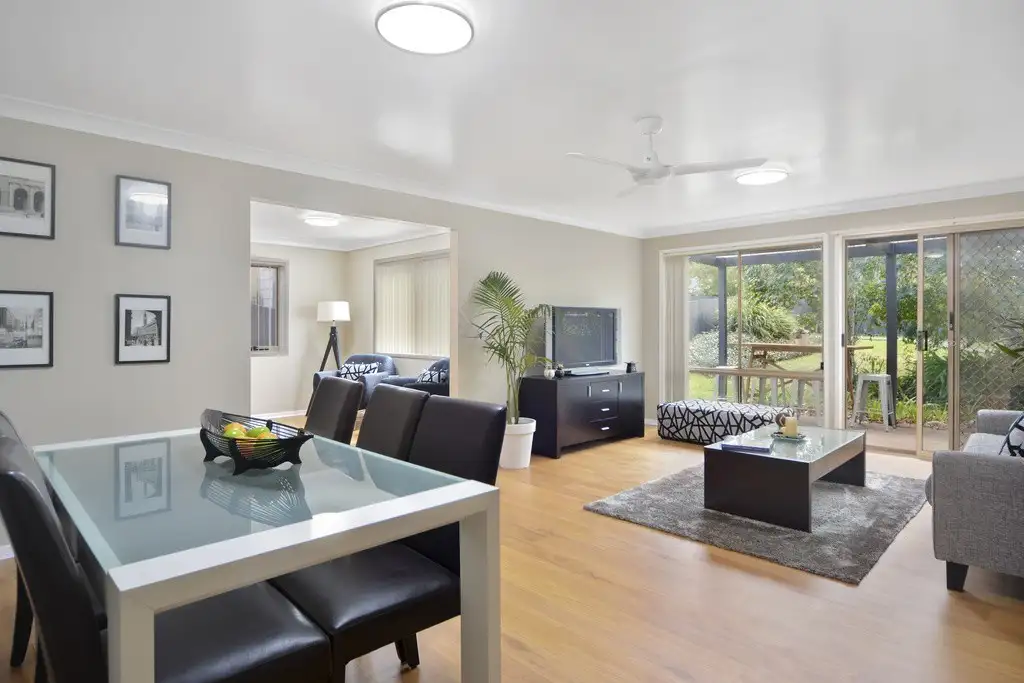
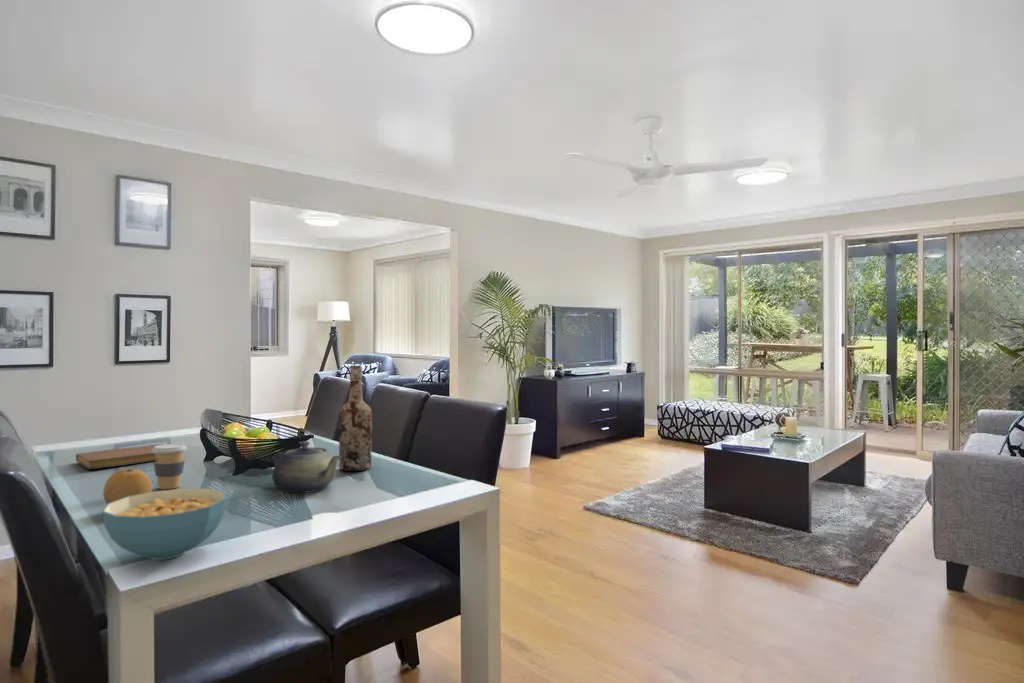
+ wine bottle [338,365,373,472]
+ cereal bowl [101,487,227,561]
+ coffee cup [152,443,188,490]
+ fruit [102,467,153,505]
+ teapot [271,440,342,494]
+ notebook [75,443,166,470]
